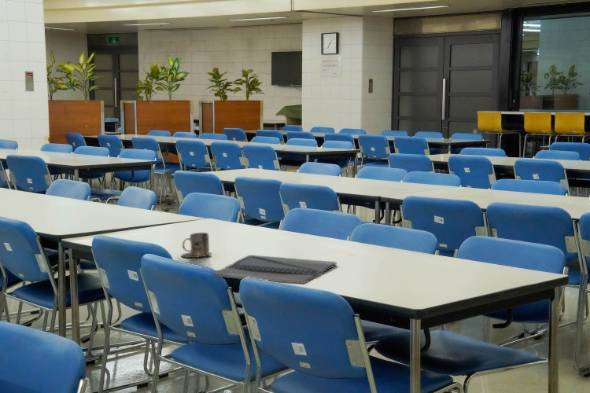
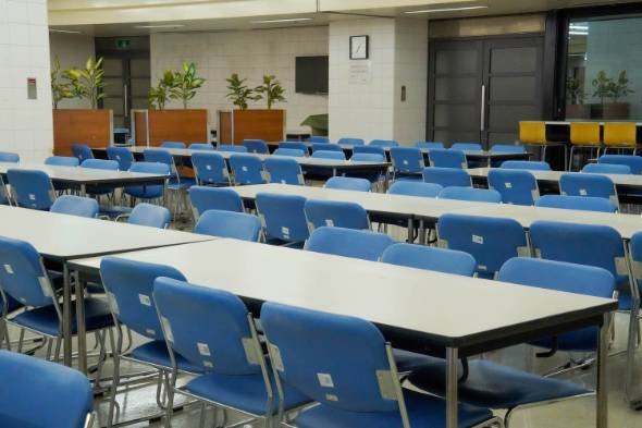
- mug [180,232,213,259]
- laptop [209,254,338,285]
